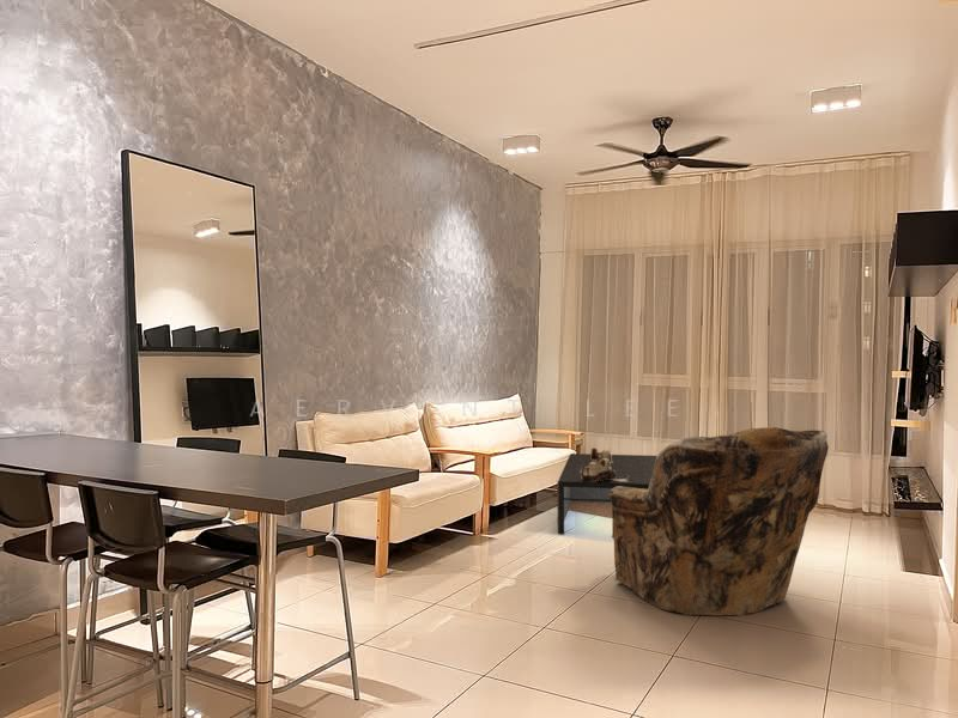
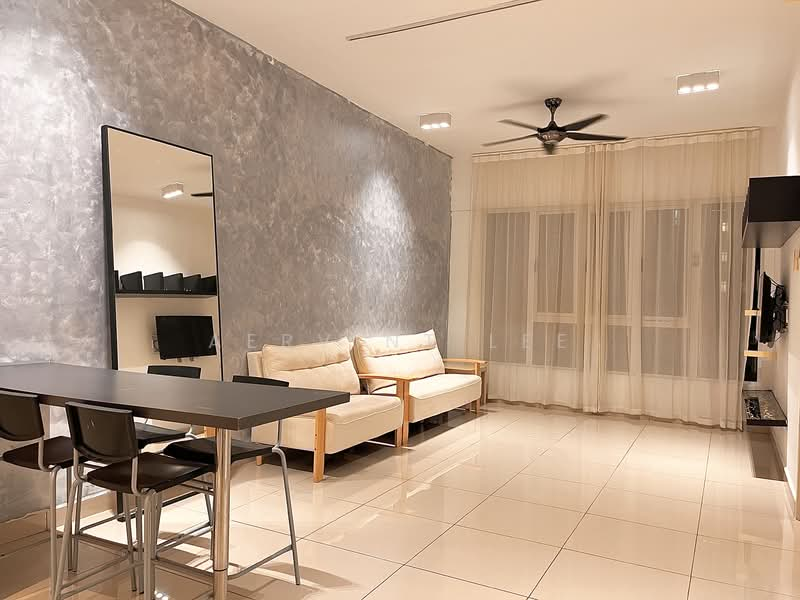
- coffee table [556,452,657,538]
- ruined building [580,446,629,482]
- armchair [608,426,830,617]
